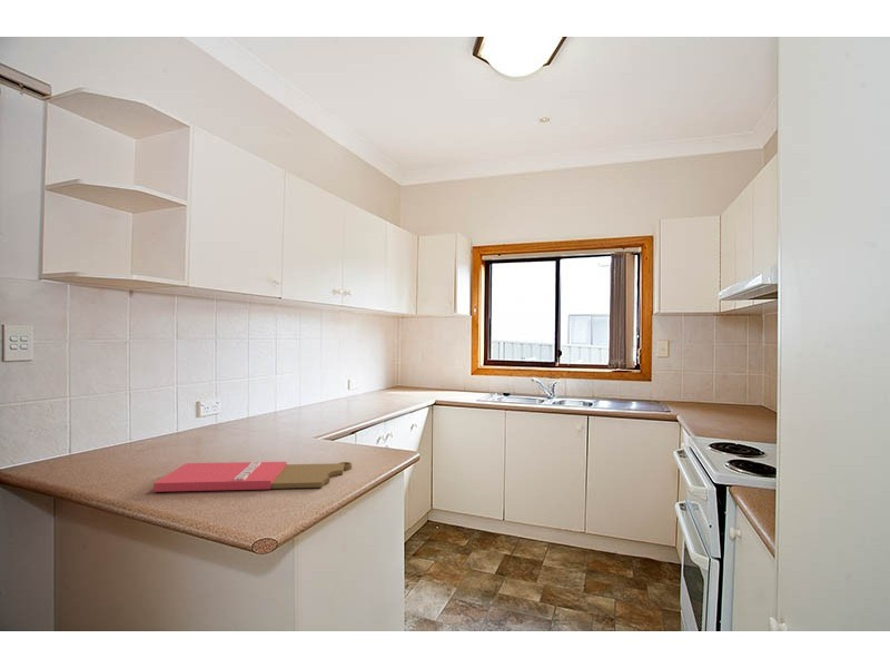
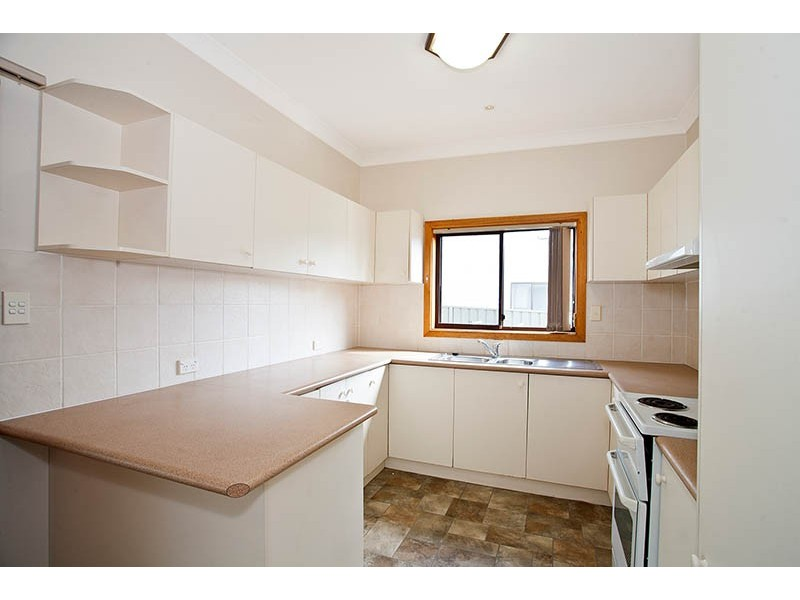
- cutting board [152,461,353,493]
